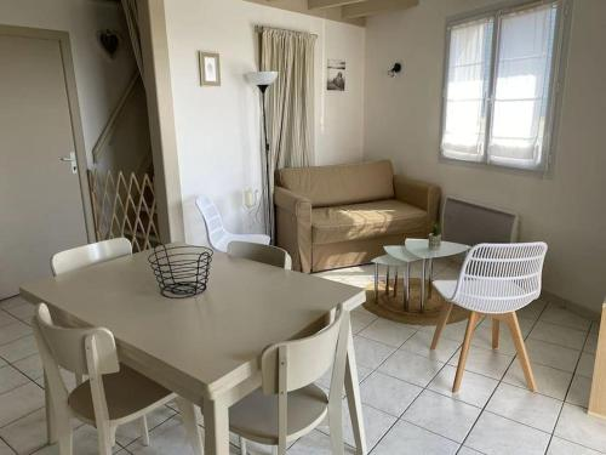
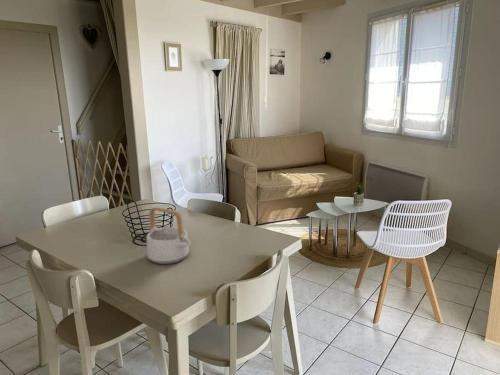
+ teapot [146,206,192,265]
